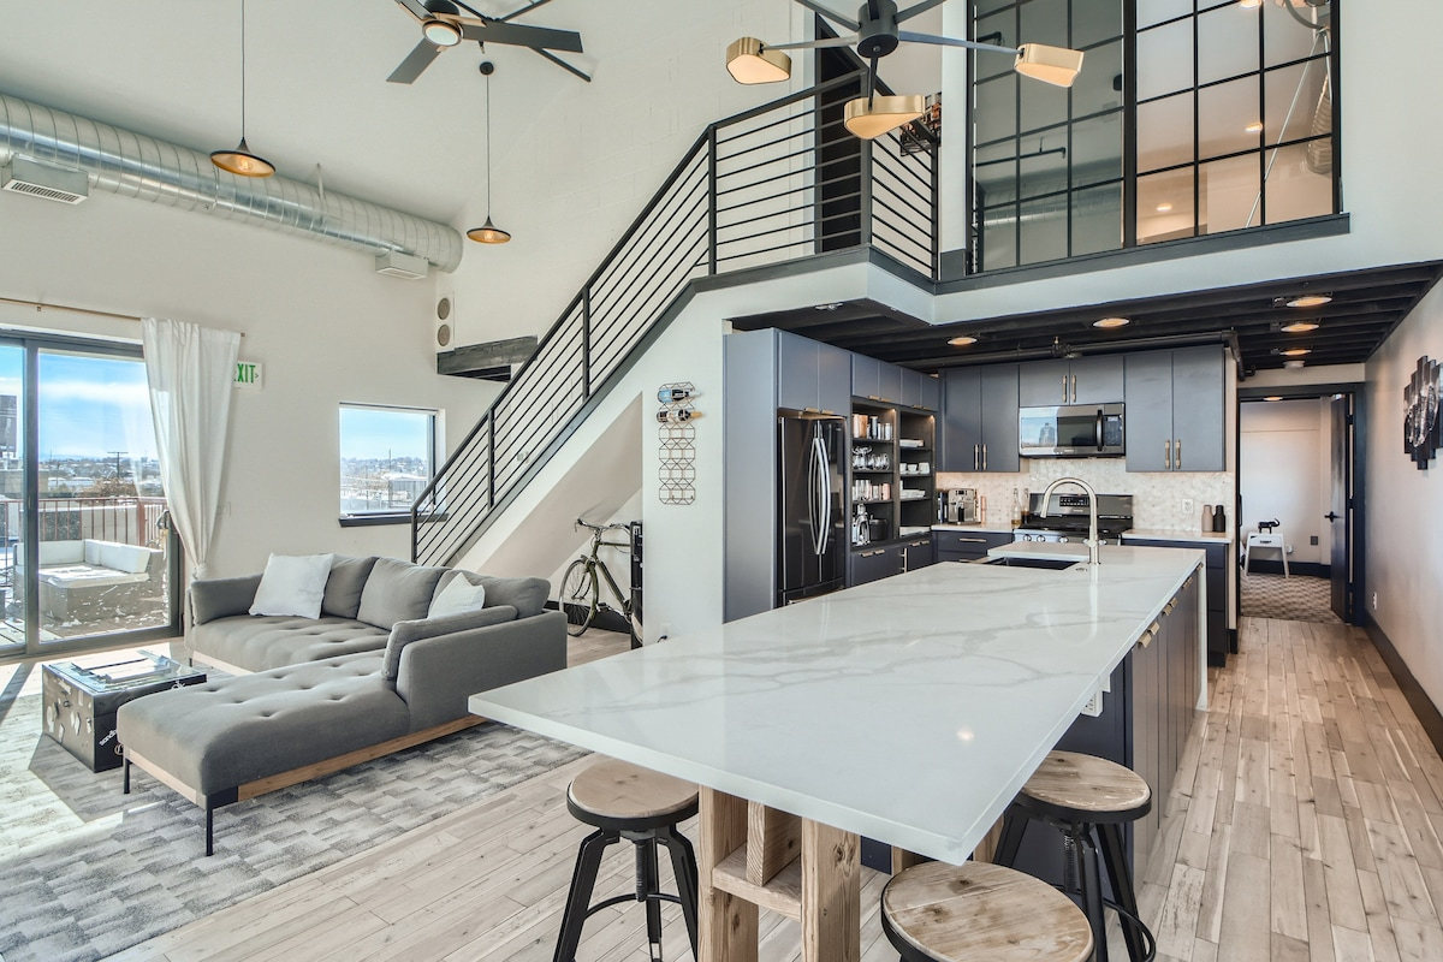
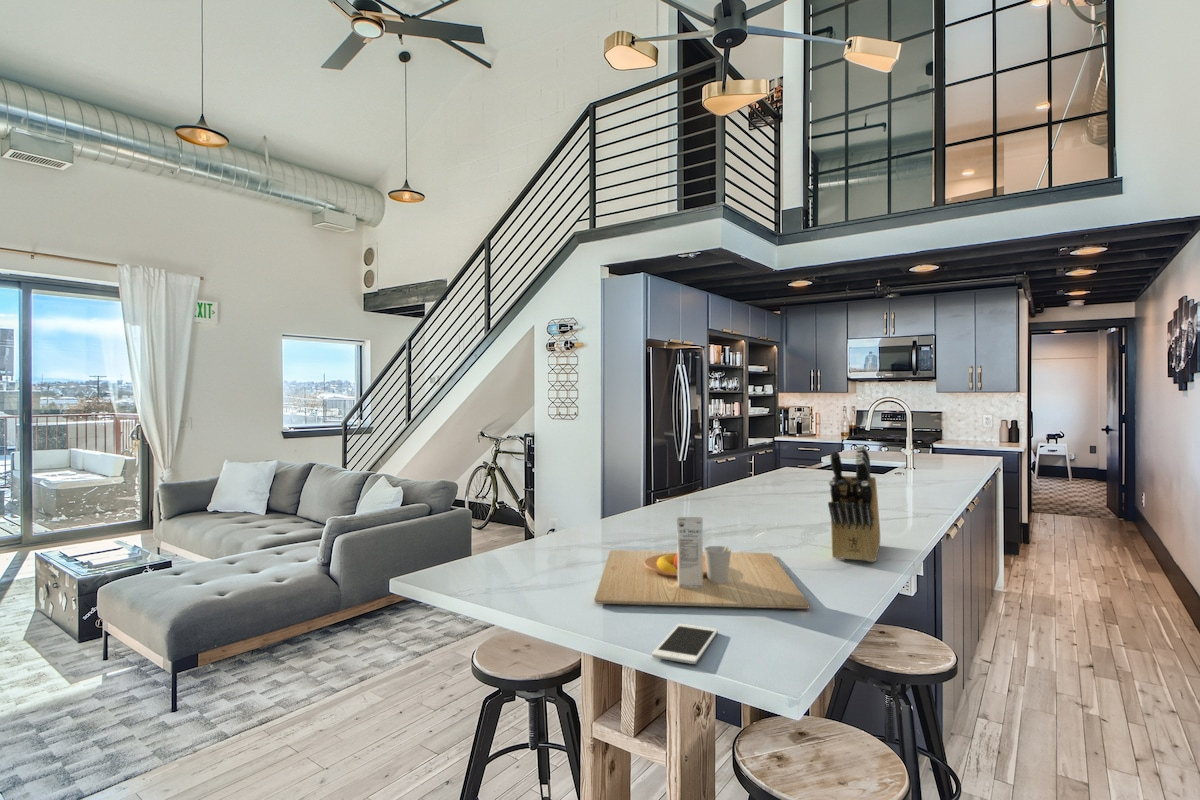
+ knife block [827,445,881,563]
+ cell phone [651,623,719,665]
+ cutting board [594,516,810,610]
